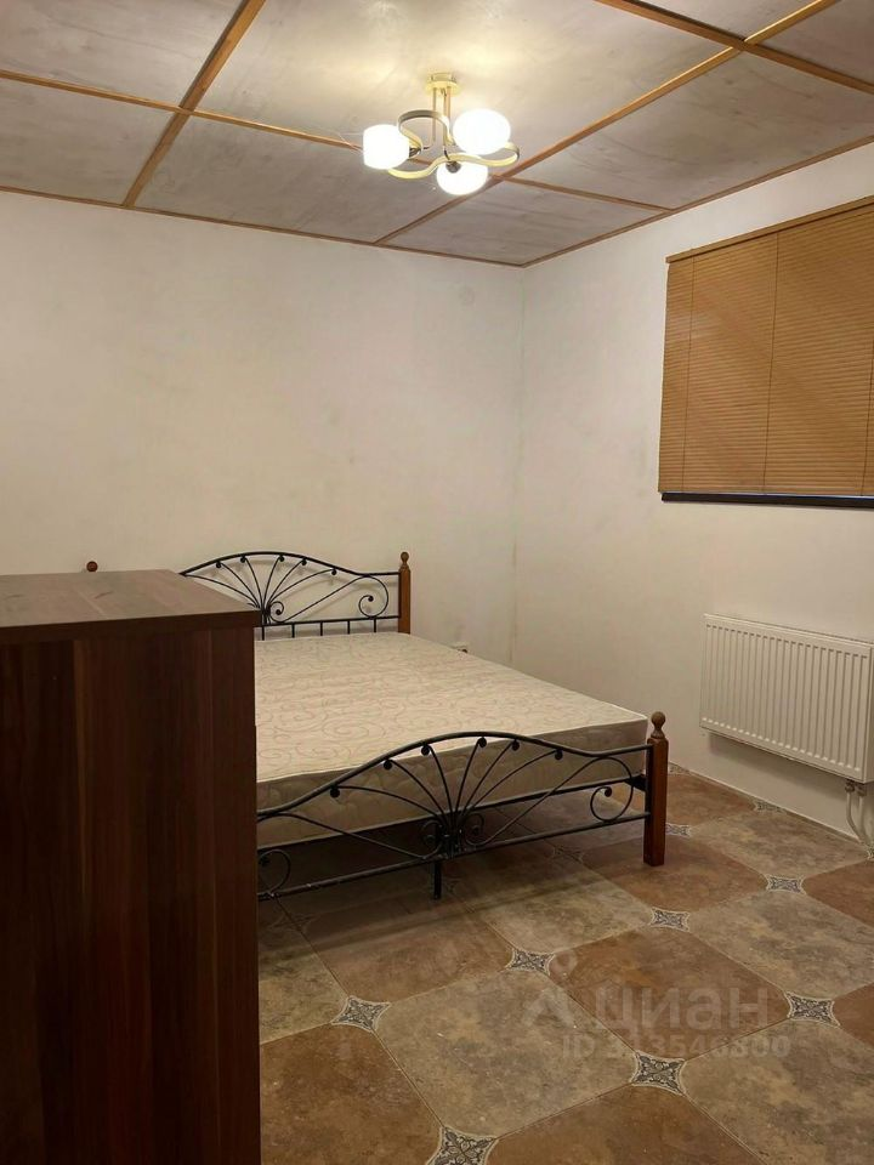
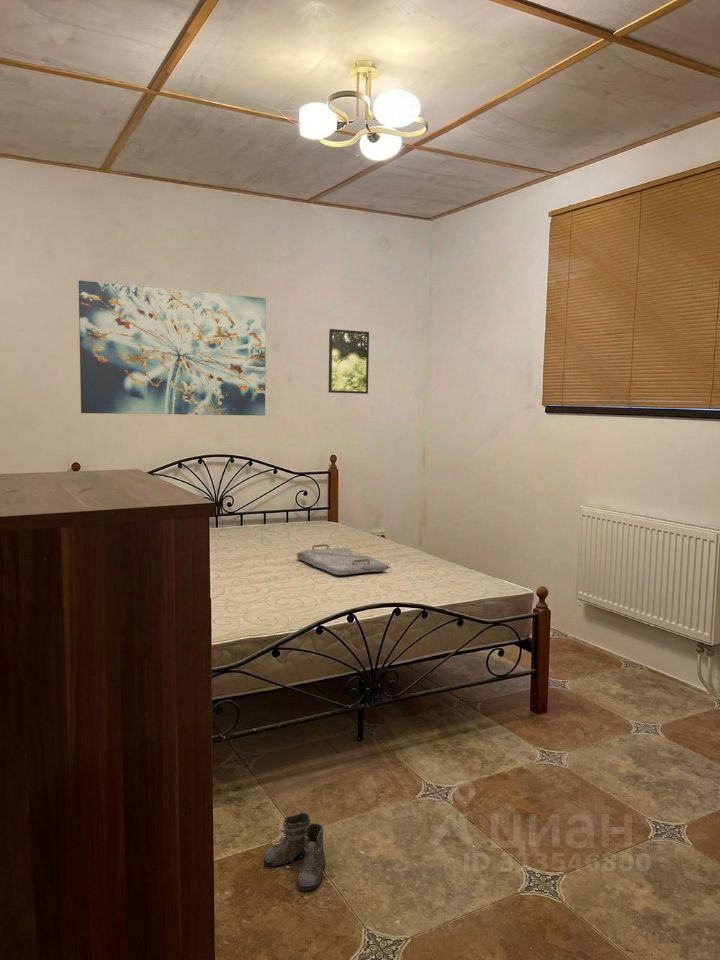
+ wall art [78,279,267,417]
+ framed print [328,328,370,395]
+ boots [263,812,335,891]
+ serving tray [296,543,390,576]
